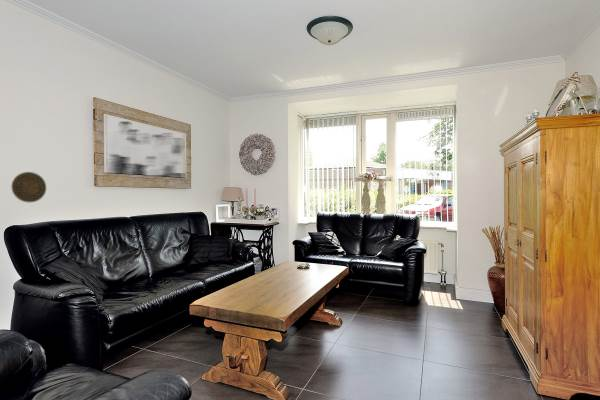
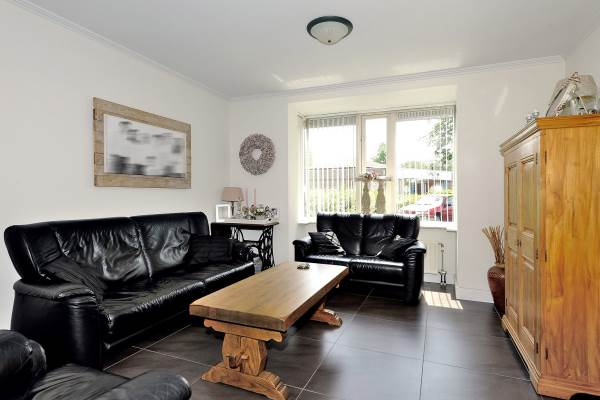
- decorative plate [10,171,47,203]
